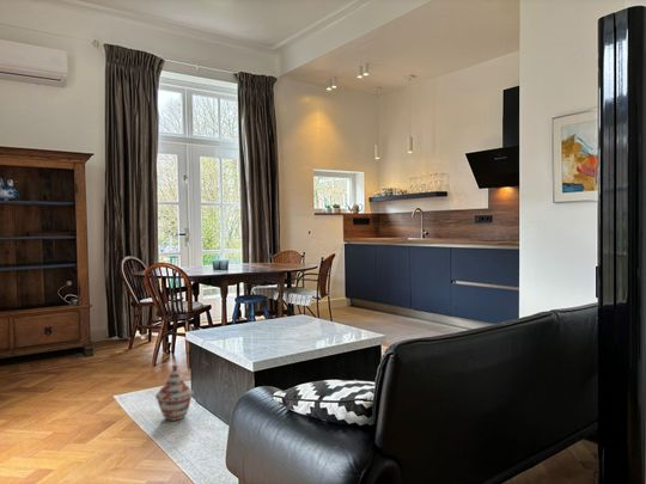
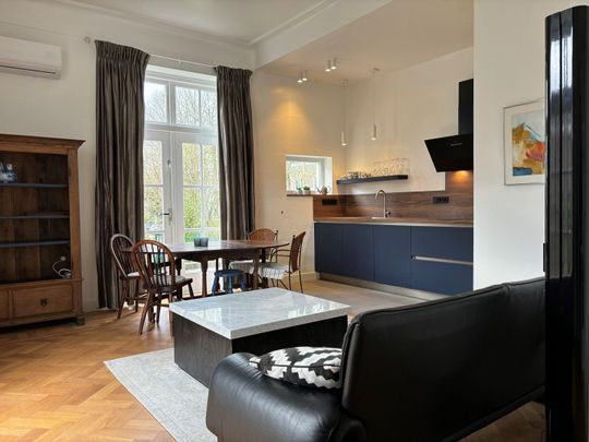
- woven basket [154,363,194,422]
